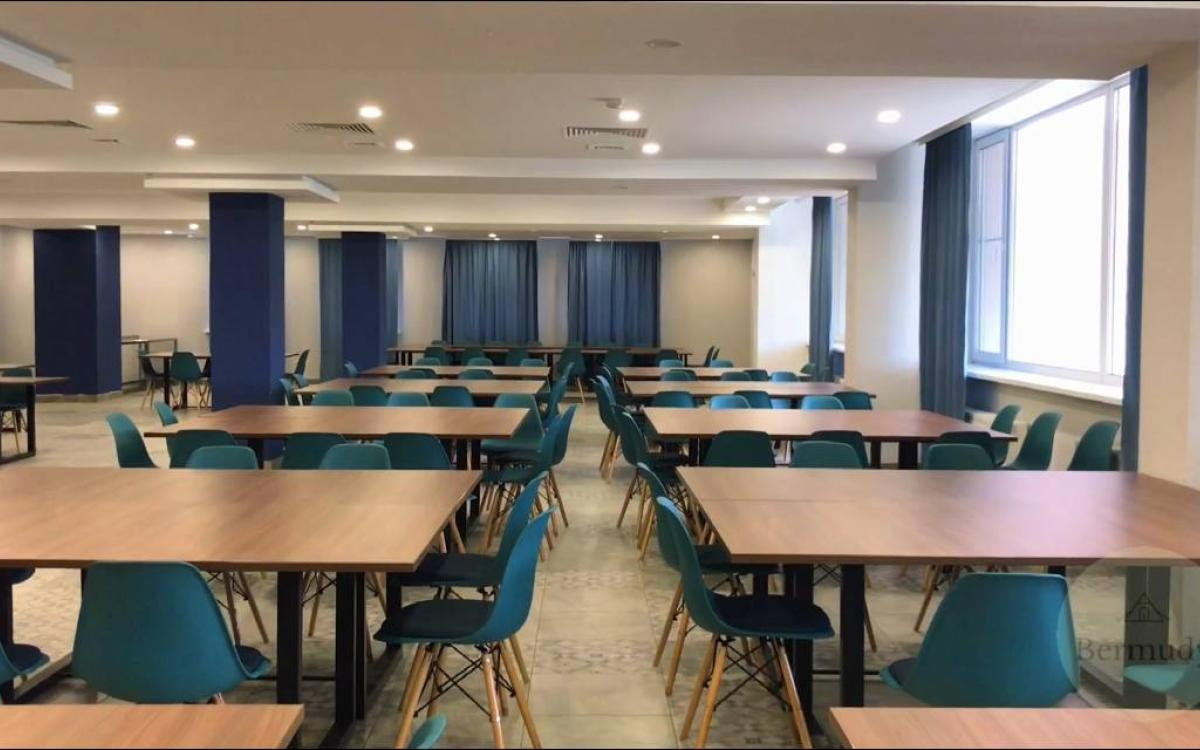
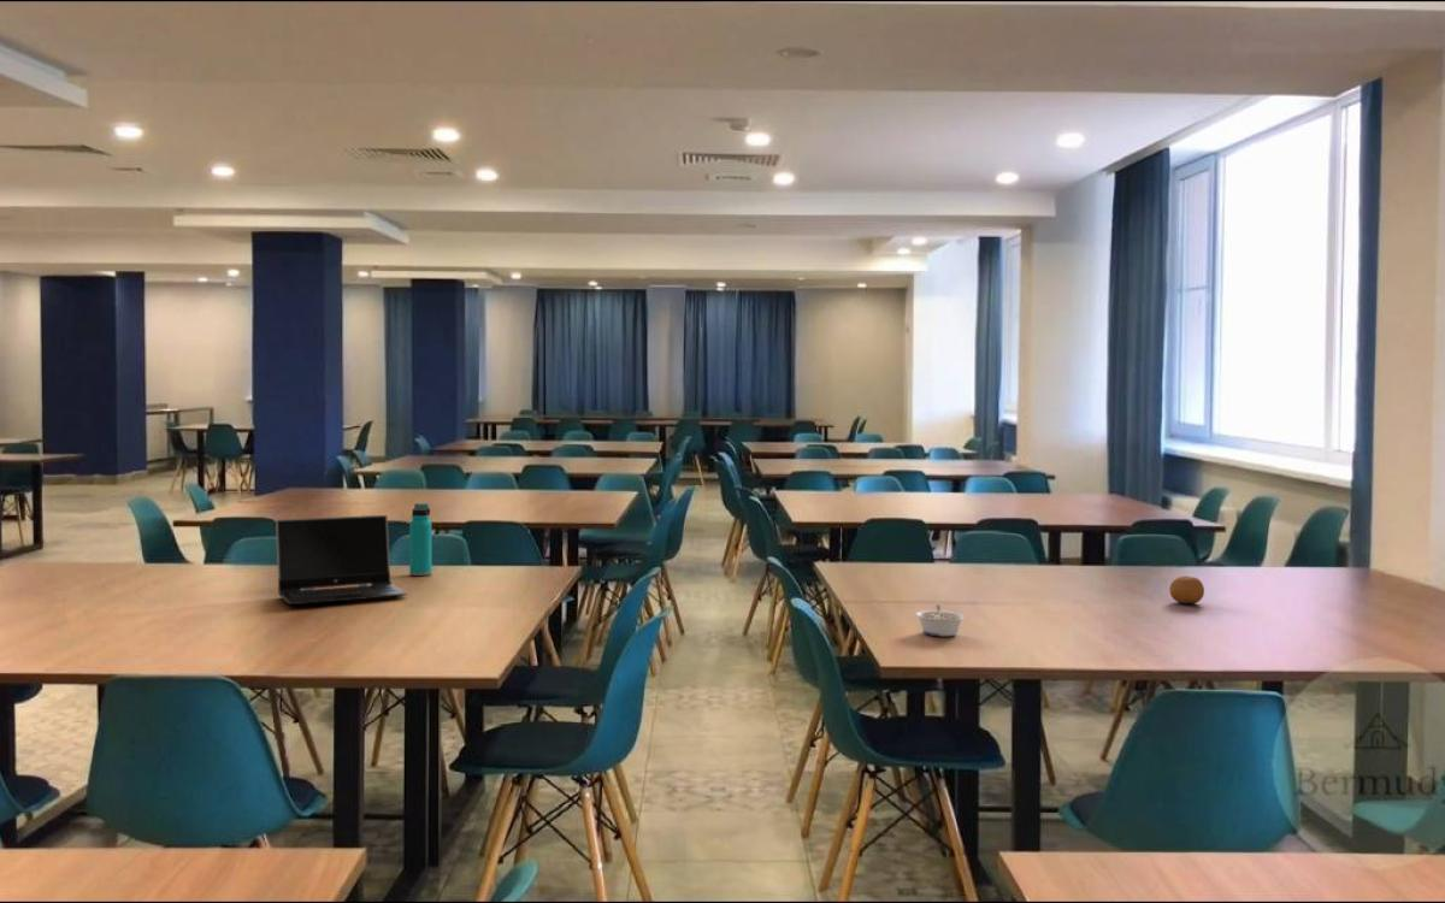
+ legume [915,604,966,637]
+ fruit [1168,576,1205,604]
+ laptop computer [275,514,408,606]
+ water bottle [408,502,434,577]
